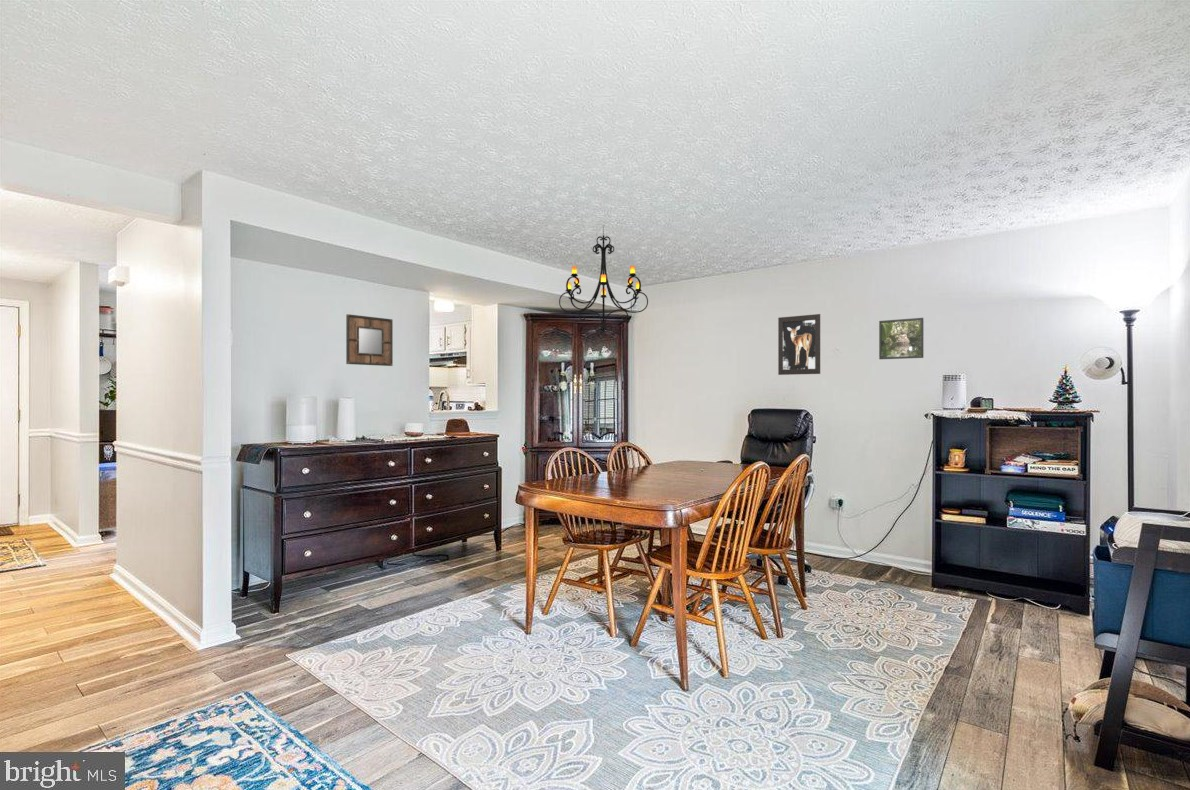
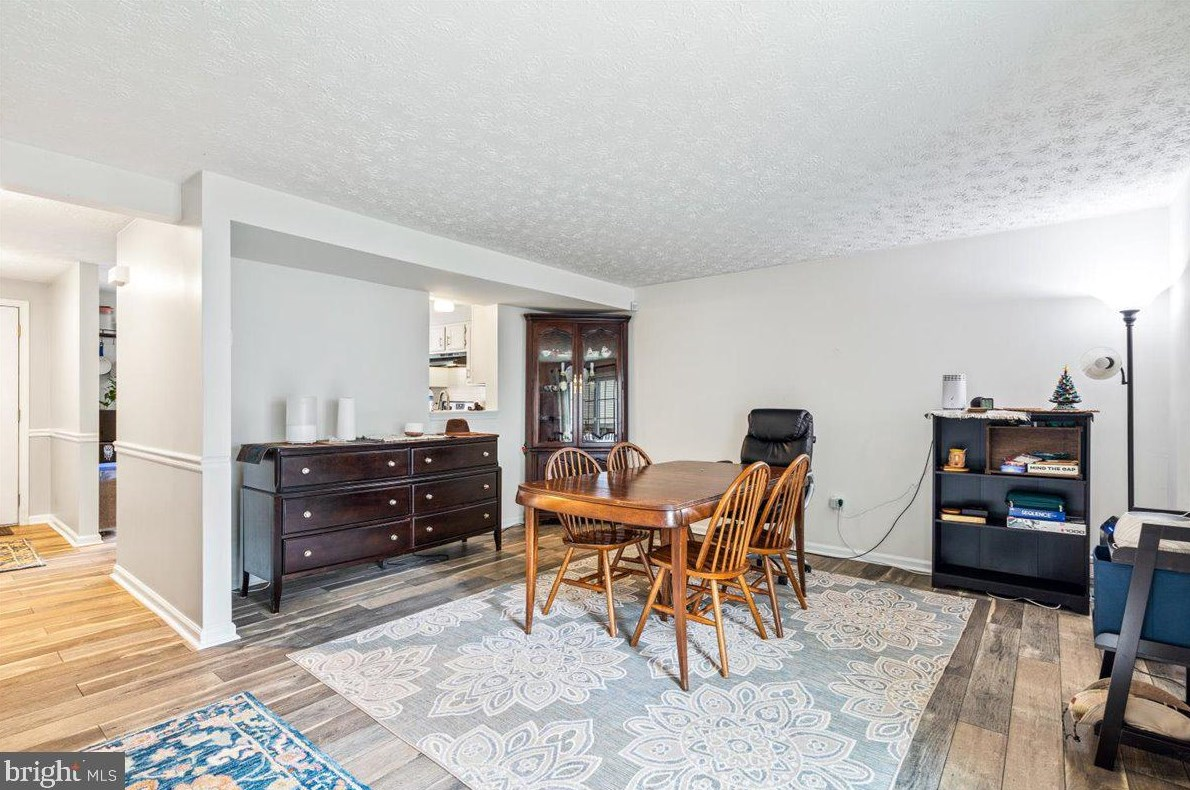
- home mirror [345,313,394,367]
- wall art [777,313,821,376]
- chandelier [558,226,649,333]
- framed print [878,317,924,360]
